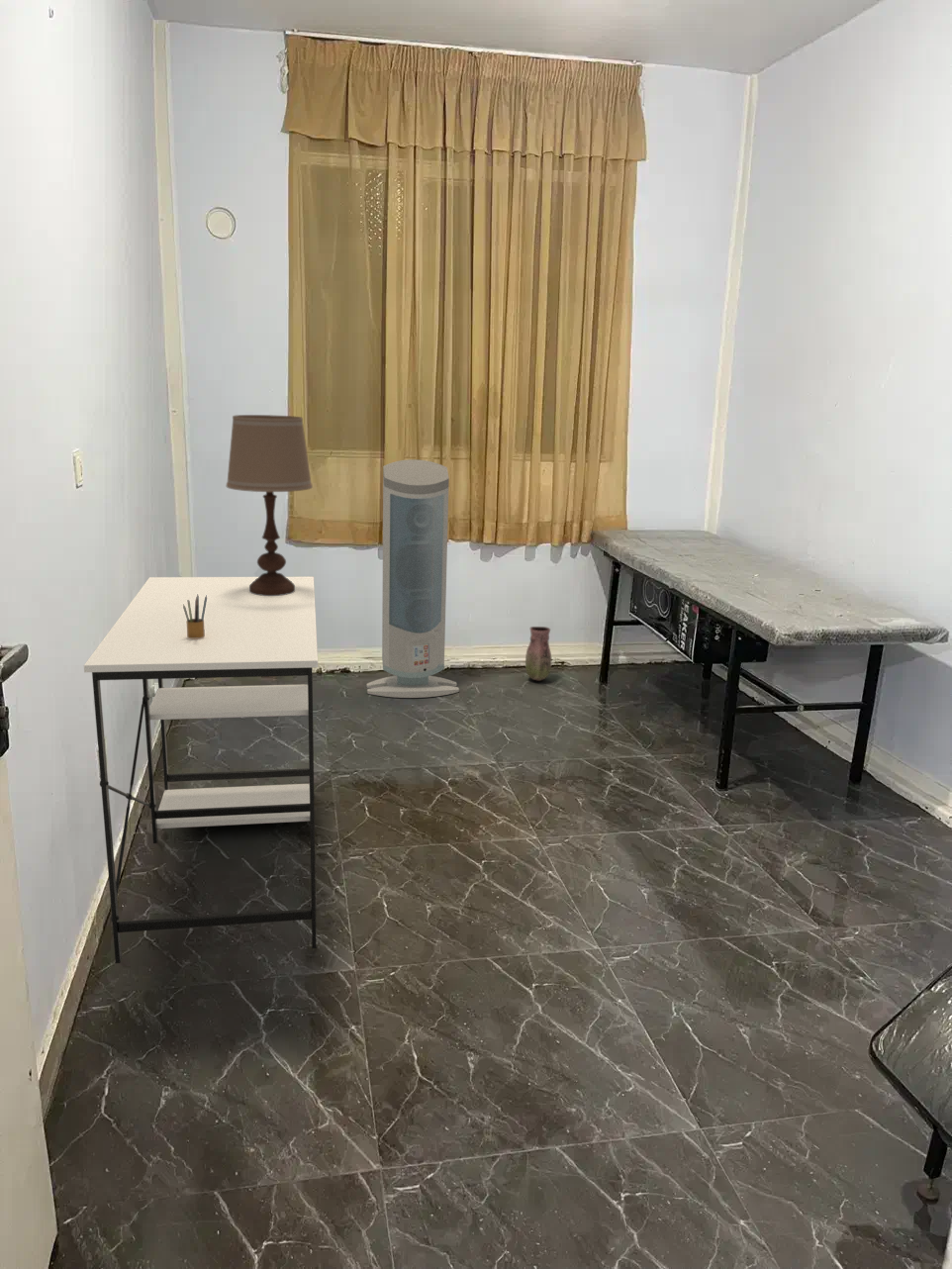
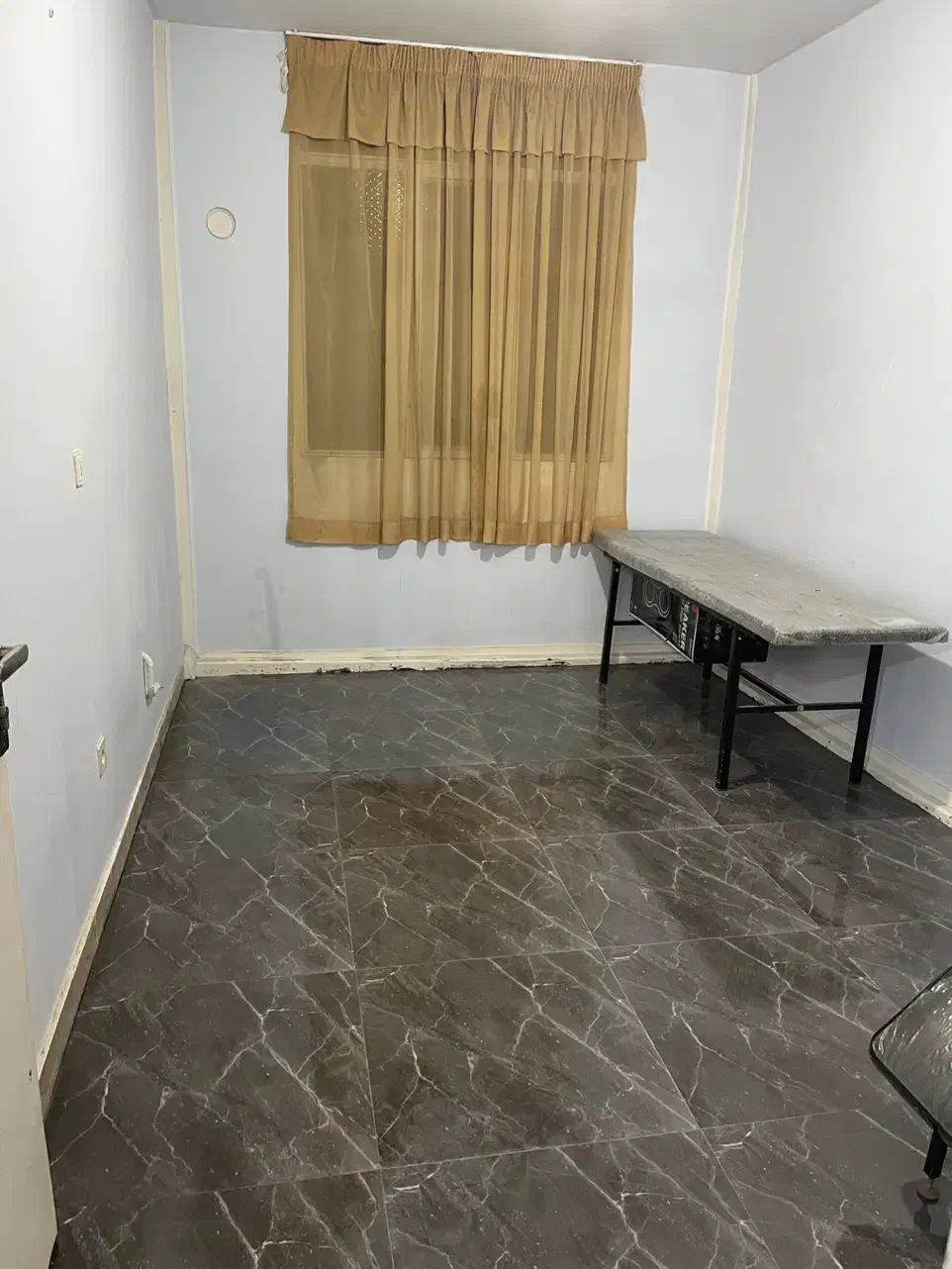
- vase [524,626,552,682]
- air purifier [366,458,460,699]
- table lamp [226,414,314,596]
- desk [83,576,319,964]
- pencil box [183,594,207,638]
